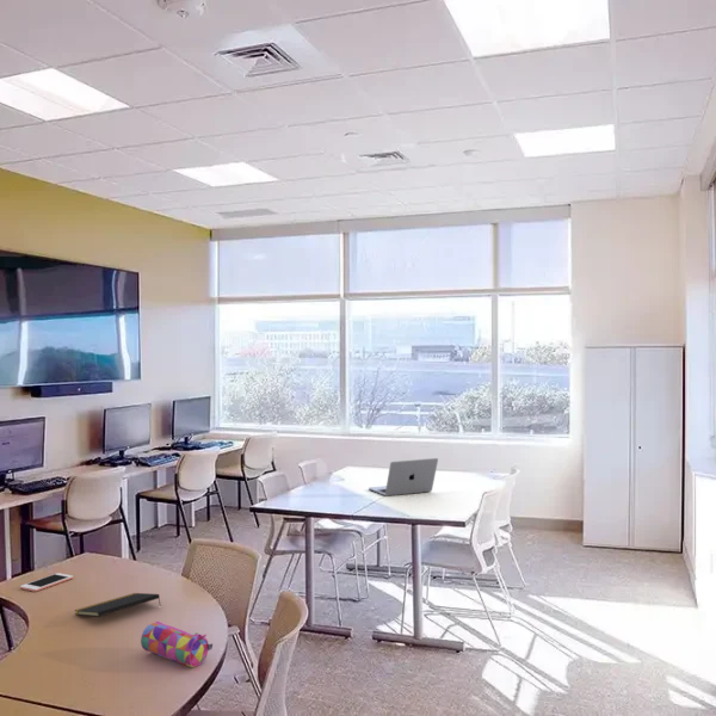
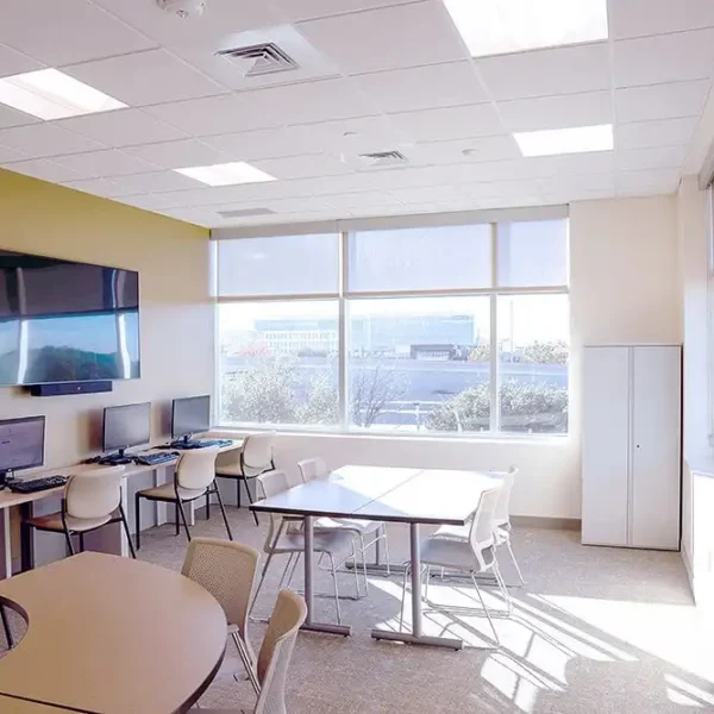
- laptop [368,457,439,498]
- cell phone [19,572,74,593]
- pencil case [140,621,214,668]
- notepad [73,592,161,618]
